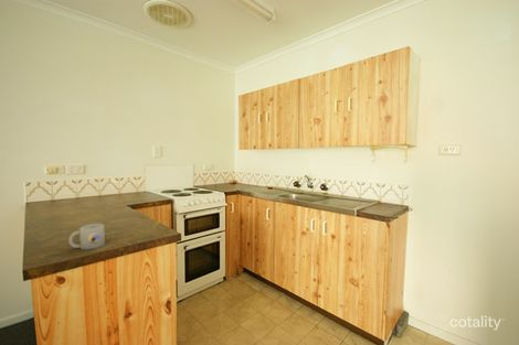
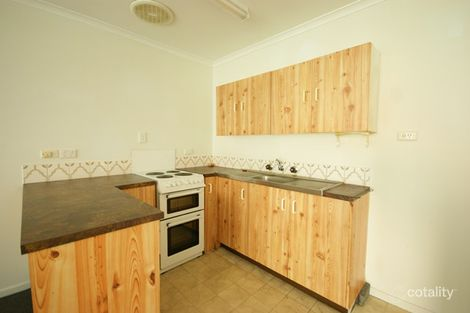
- mug [67,223,106,250]
